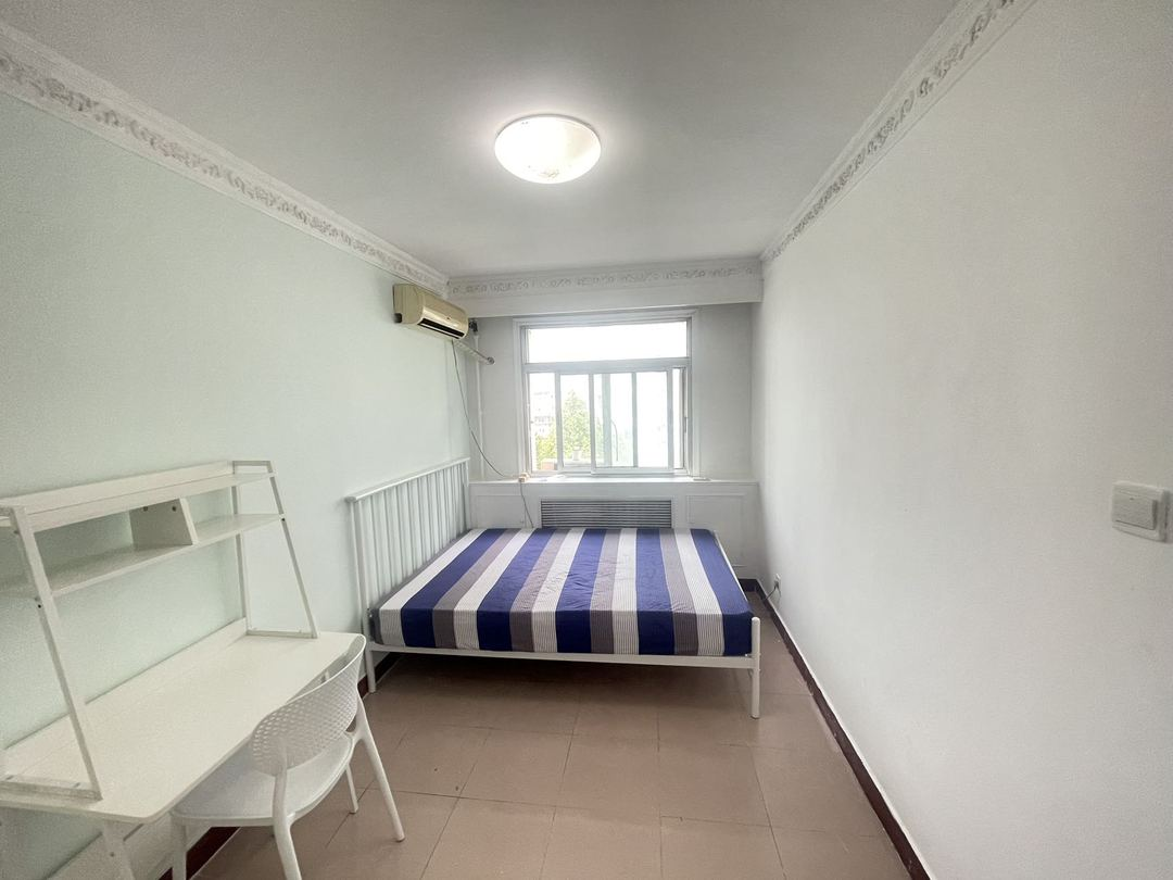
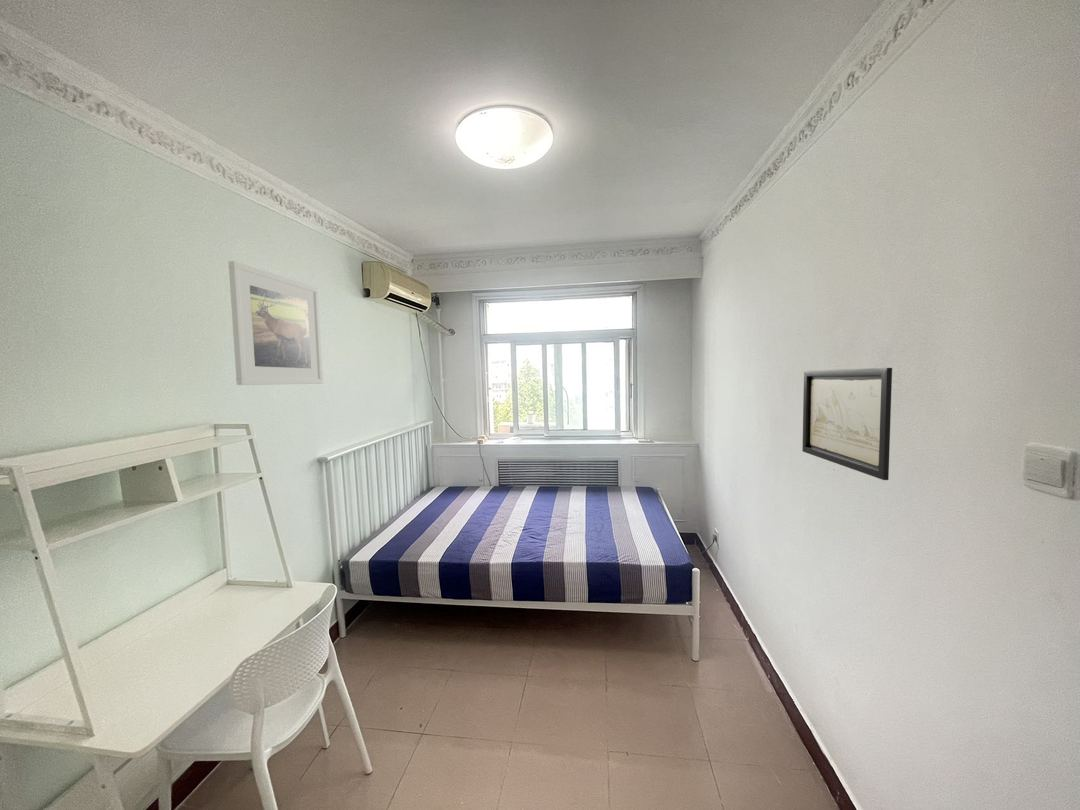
+ wall art [801,367,893,481]
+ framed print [228,260,324,386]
